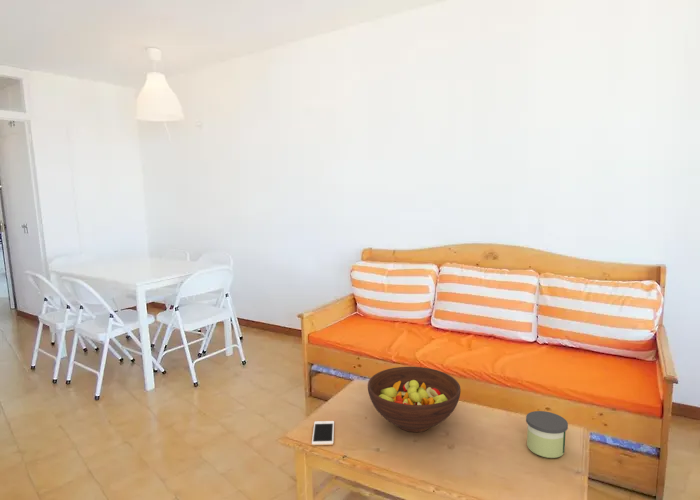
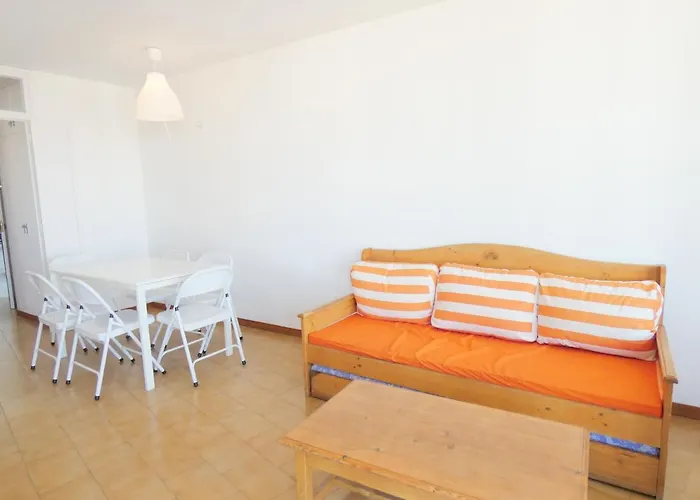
- cell phone [311,420,335,446]
- candle [525,410,569,459]
- fruit bowl [367,366,462,433]
